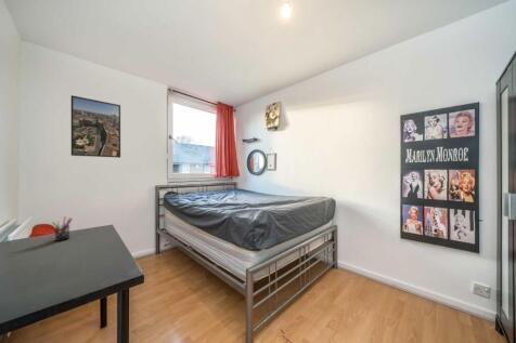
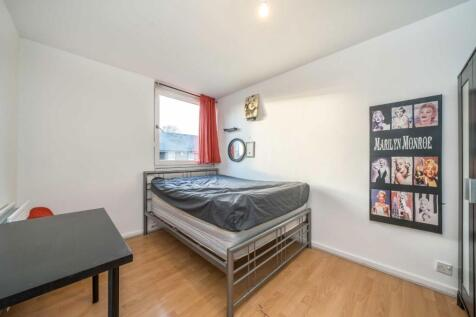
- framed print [70,94,121,159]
- pen holder [51,215,74,242]
